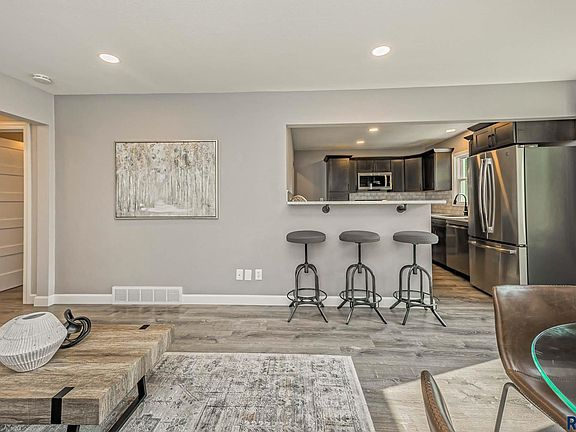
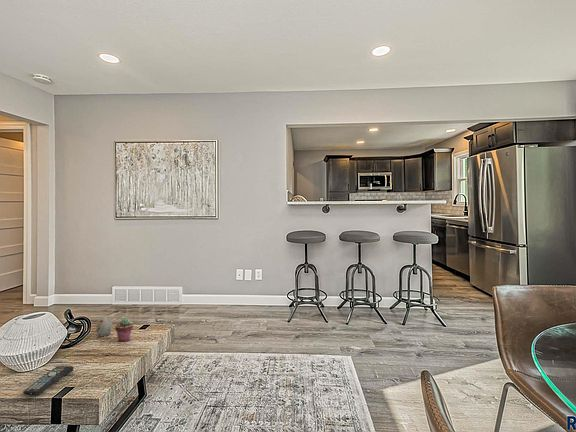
+ potted succulent [114,317,134,343]
+ decorative egg [95,316,113,337]
+ remote control [22,365,74,396]
